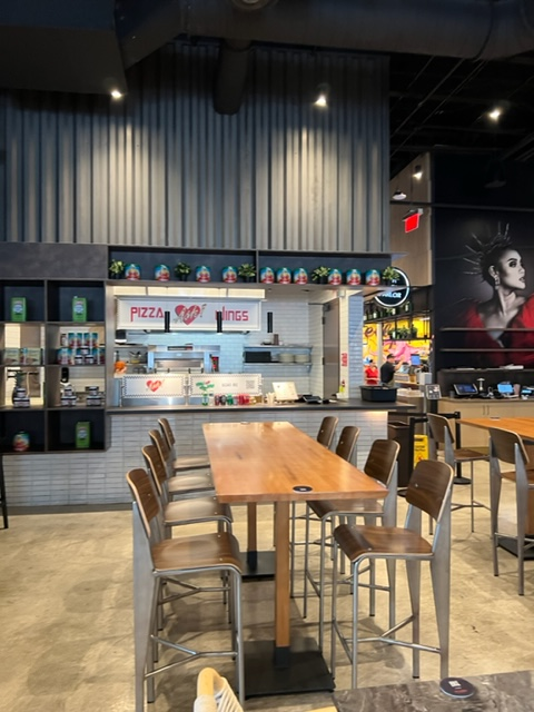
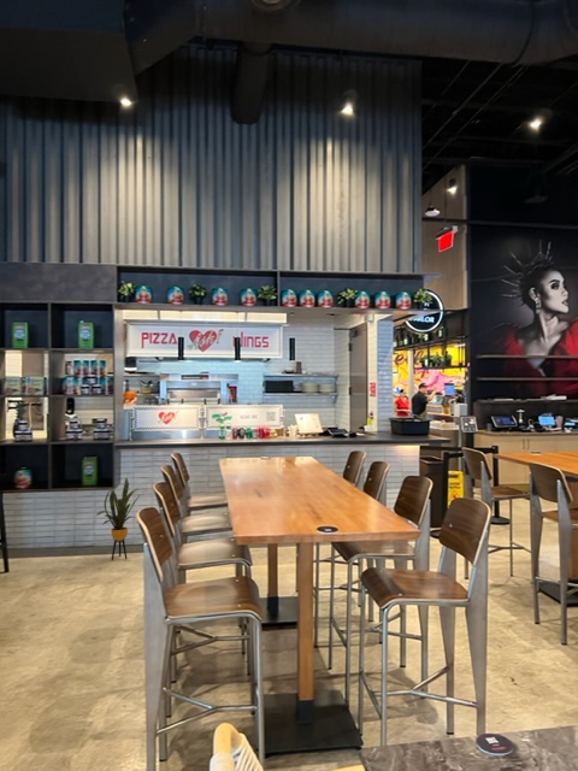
+ house plant [94,477,147,561]
